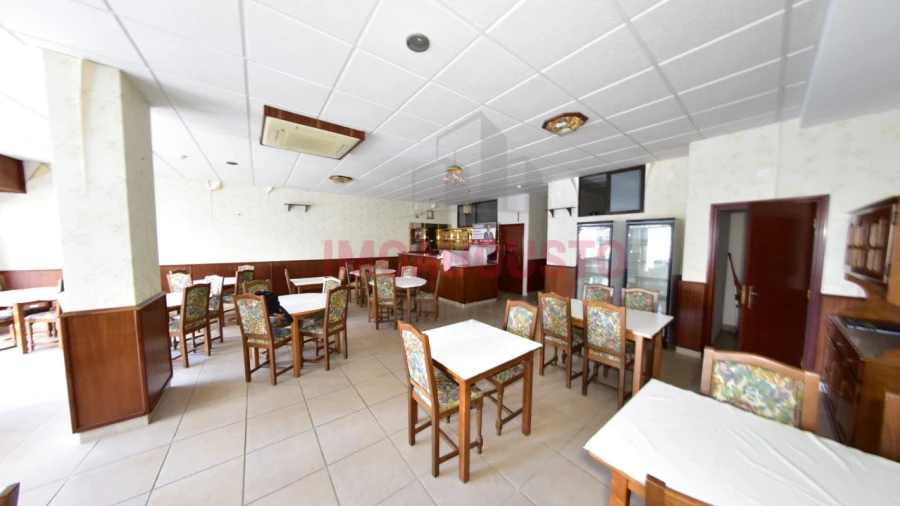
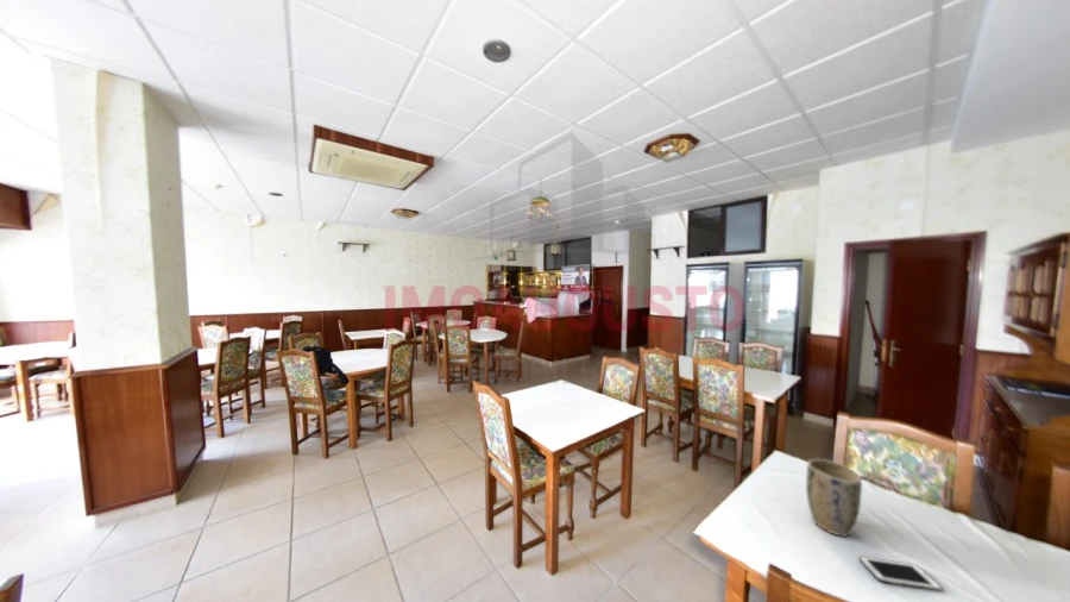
+ plant pot [805,458,863,538]
+ cell phone [858,556,943,592]
